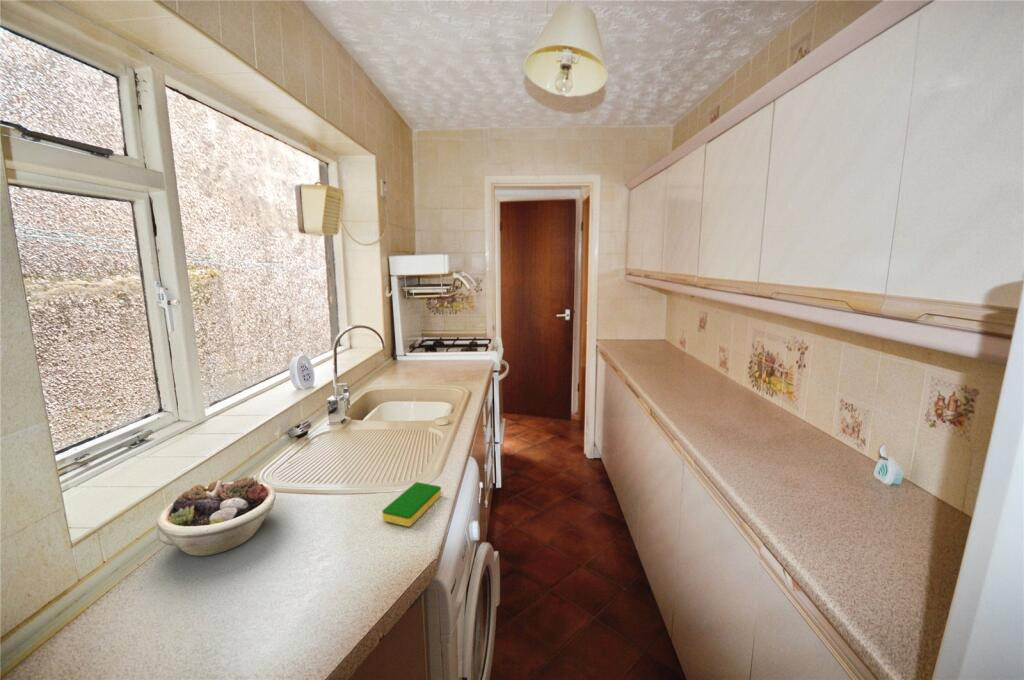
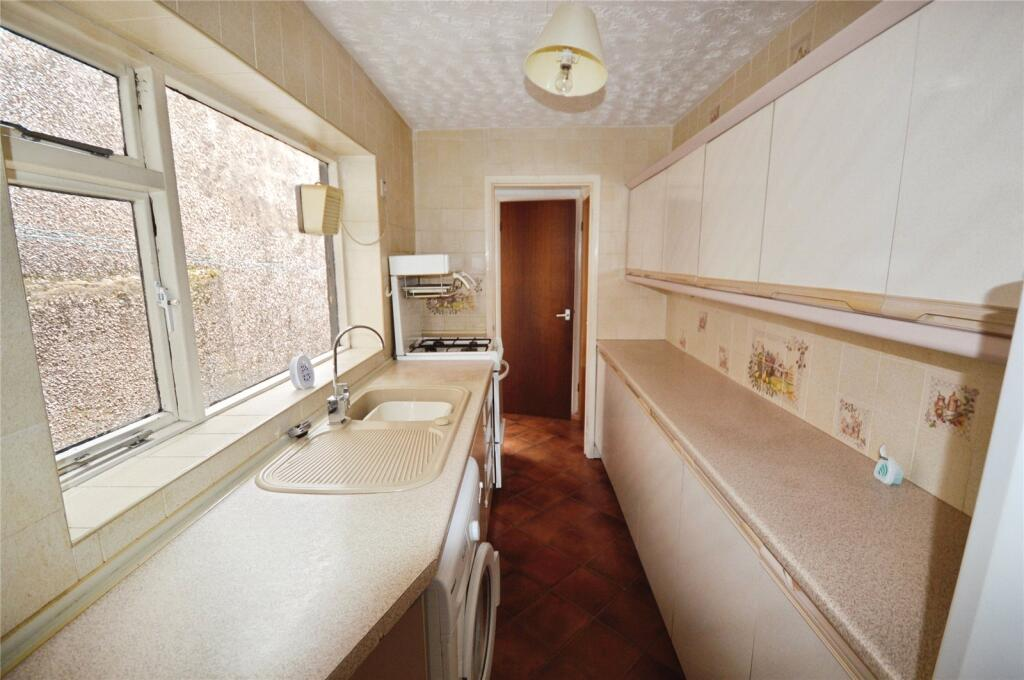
- dish sponge [381,481,442,527]
- succulent planter [156,475,277,557]
